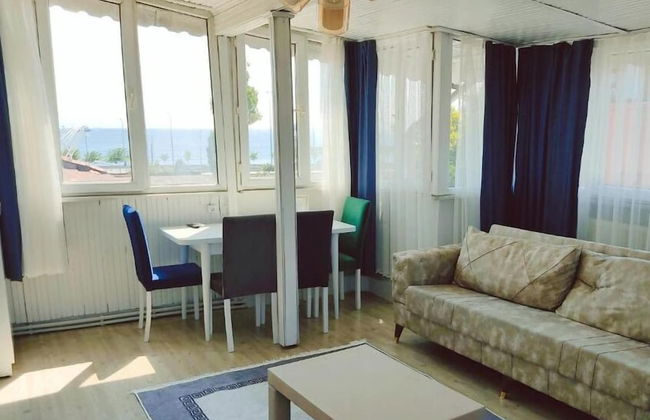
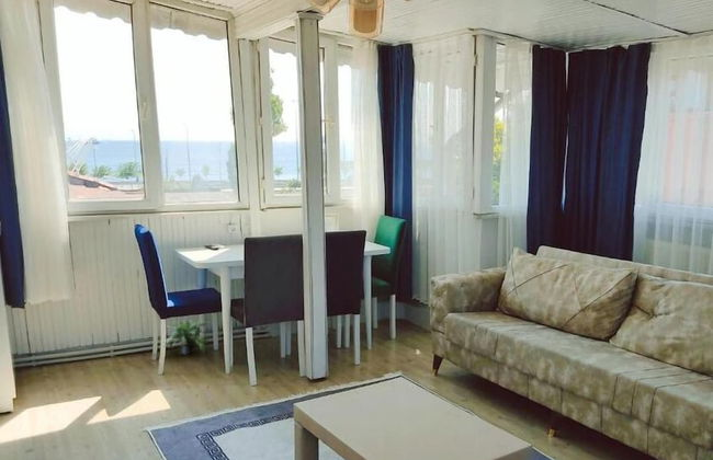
+ potted plant [165,318,213,355]
